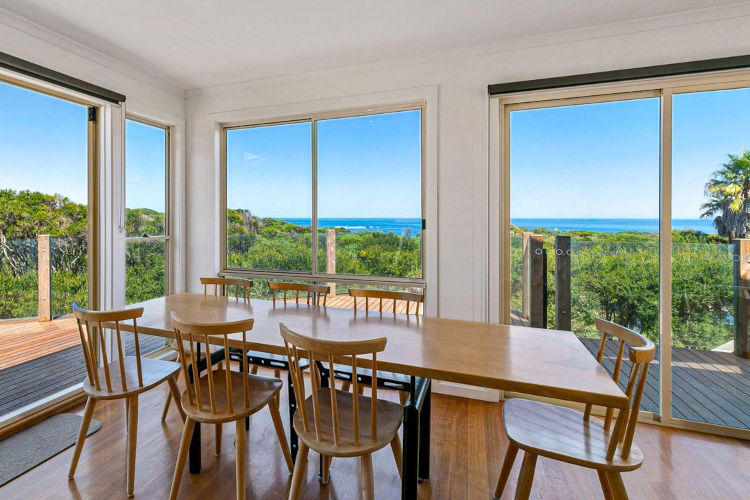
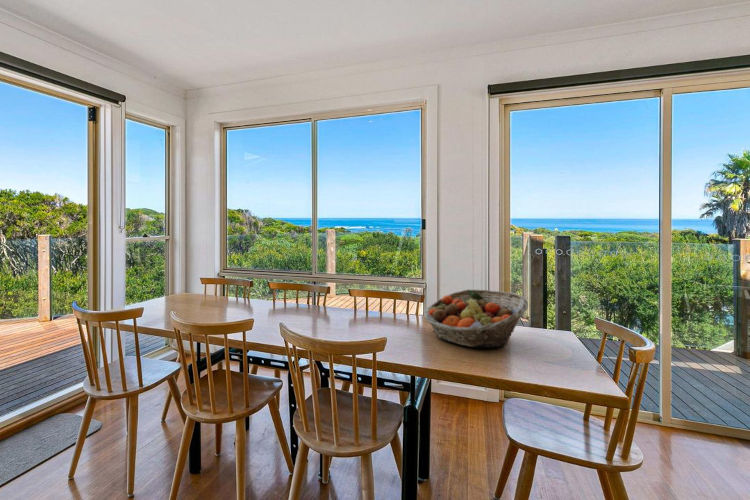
+ fruit basket [423,289,529,348]
